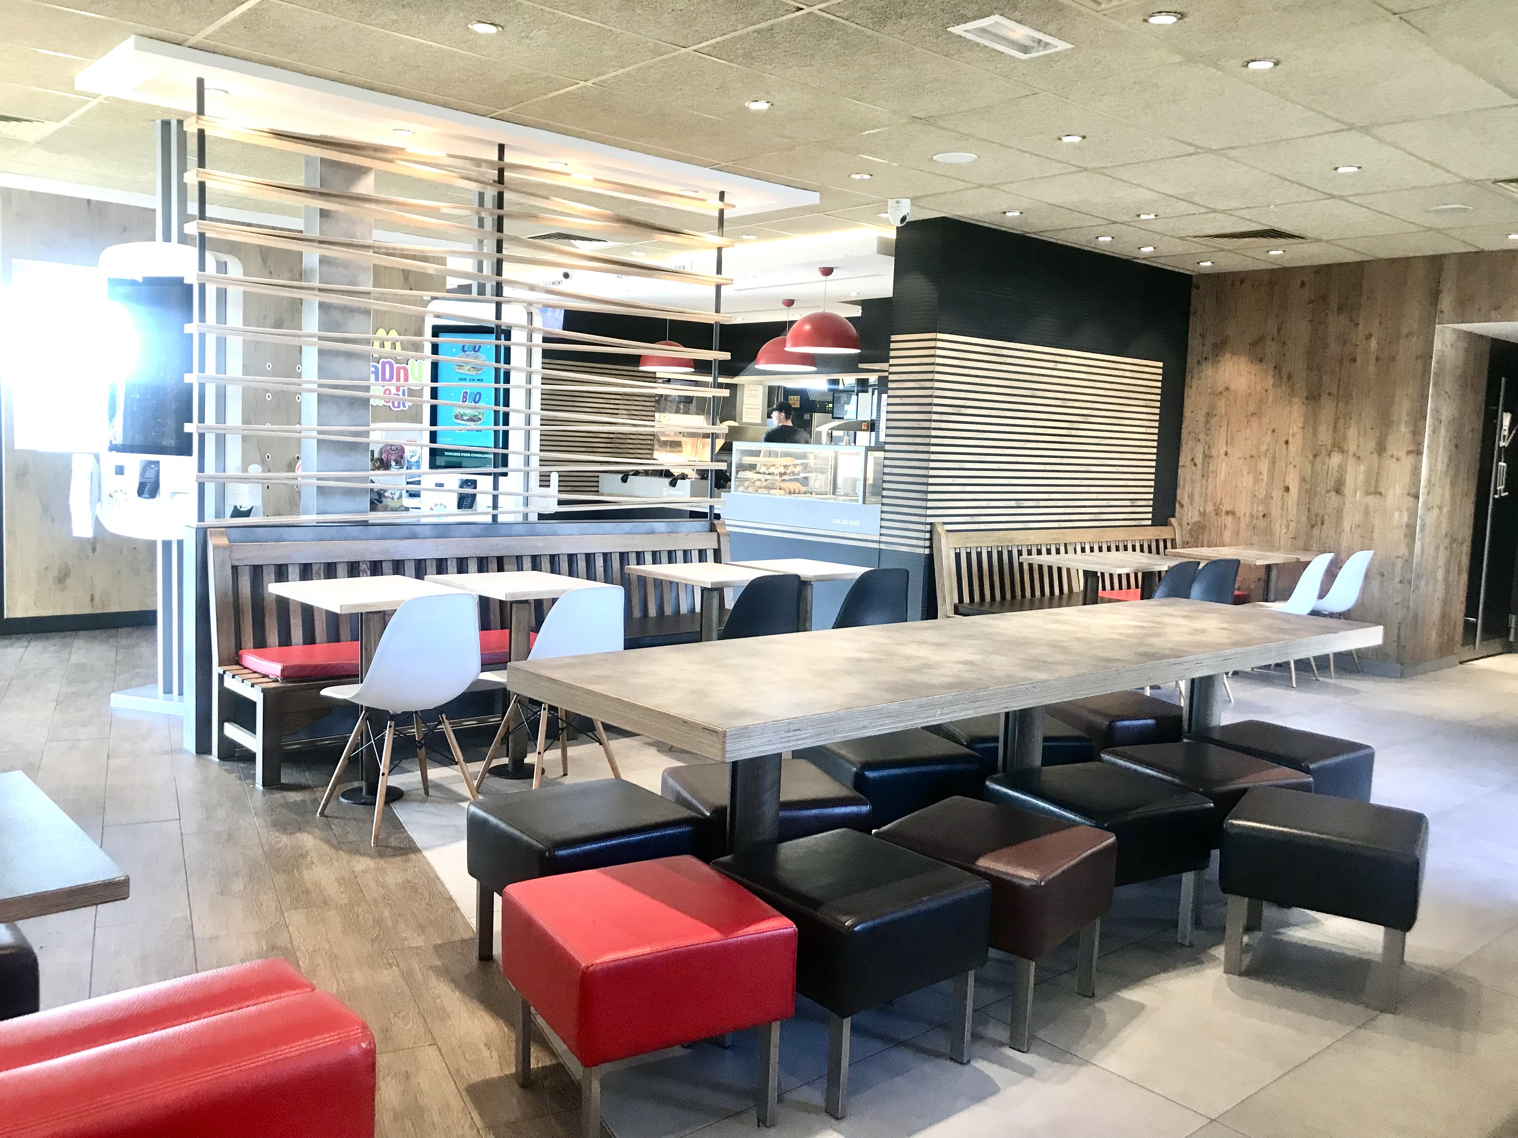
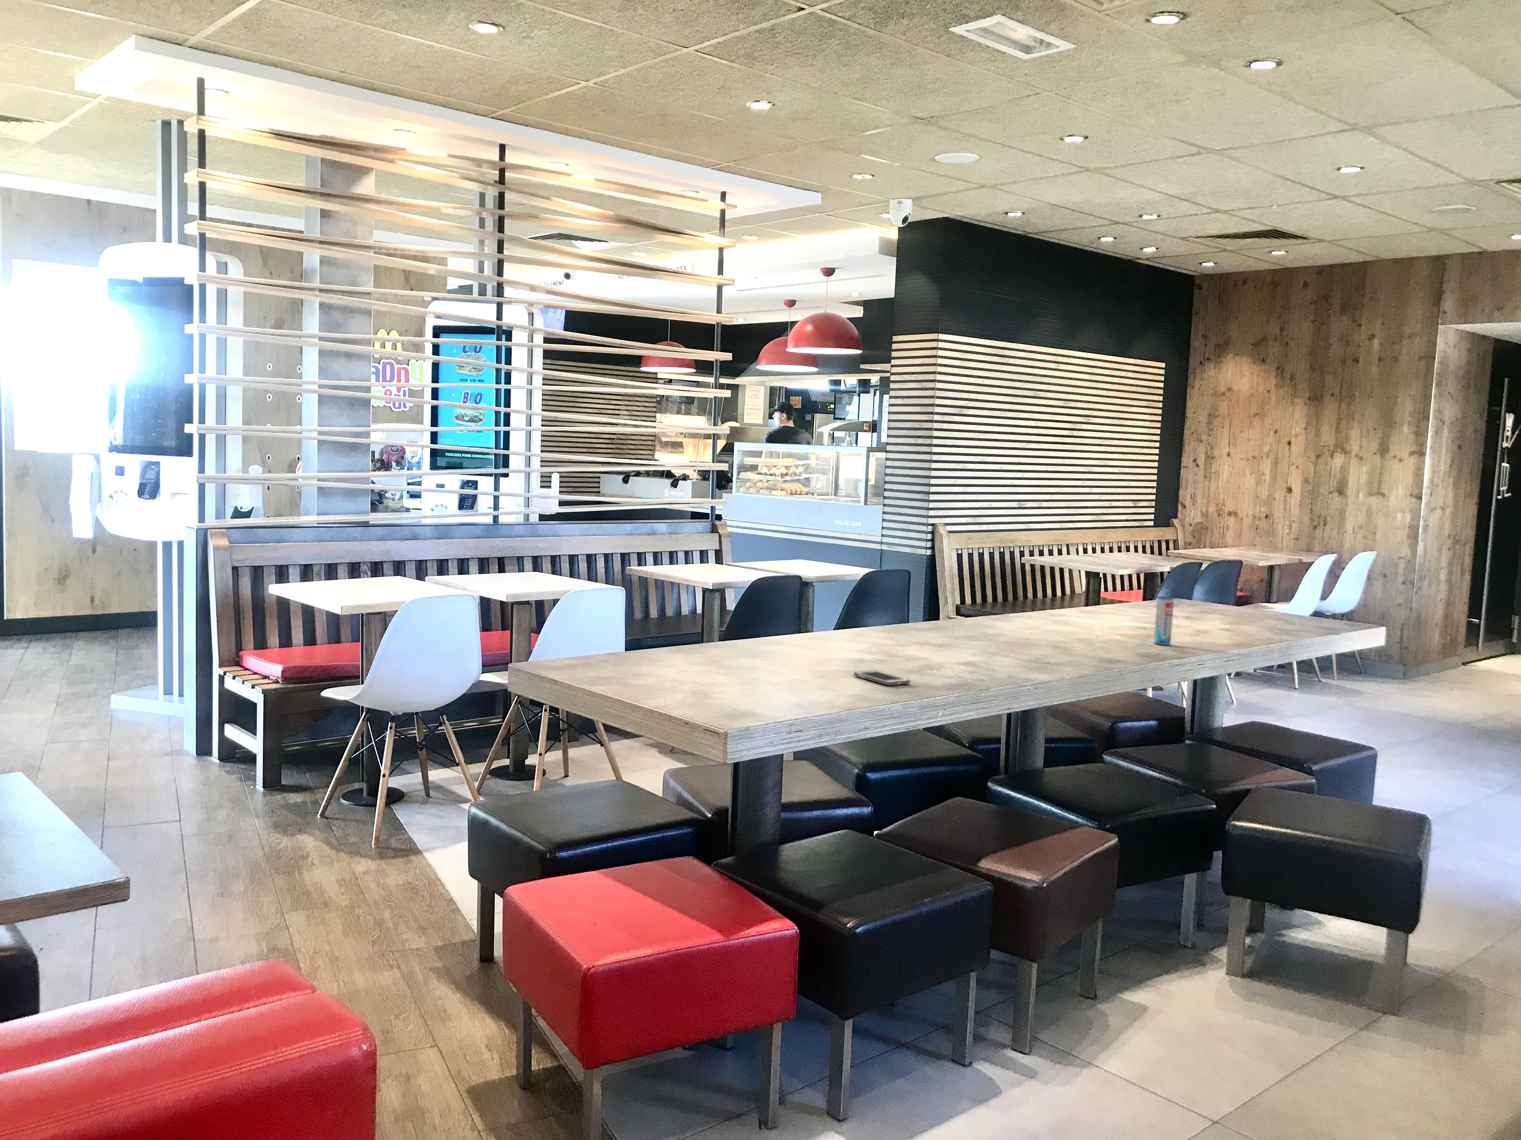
+ cell phone [853,669,910,686]
+ beverage can [1153,596,1175,645]
